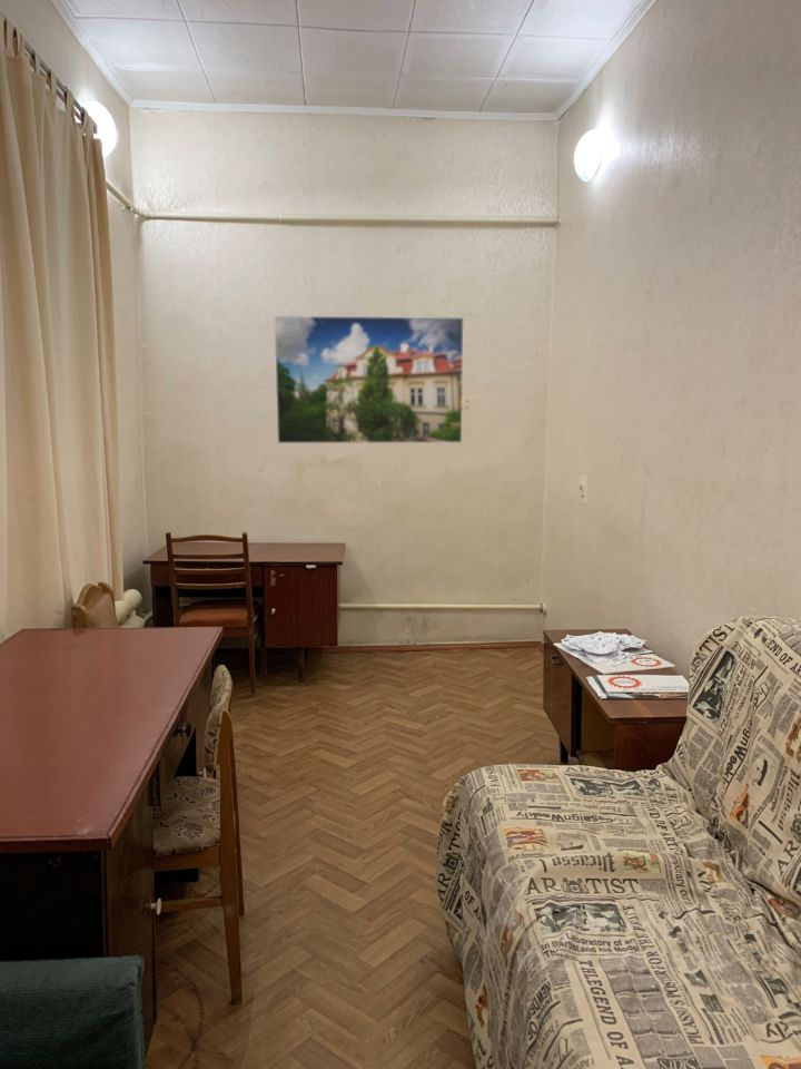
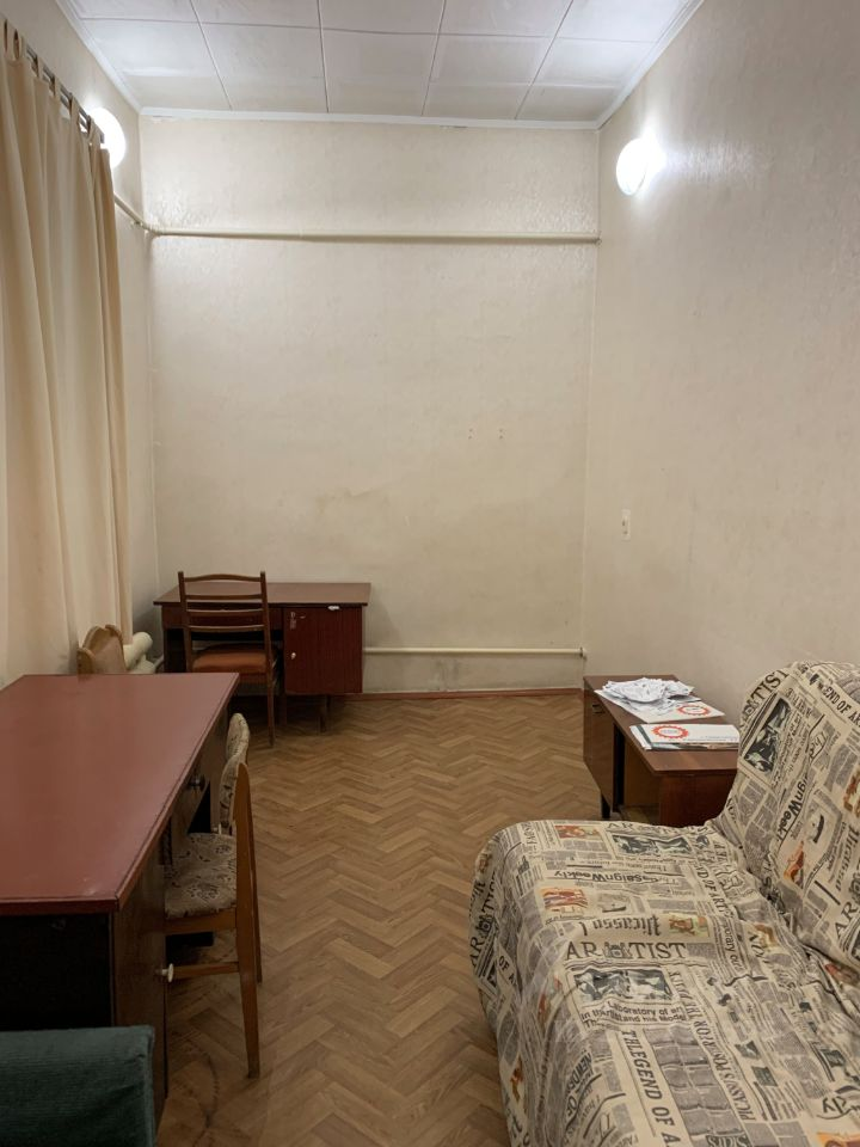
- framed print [273,315,465,444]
